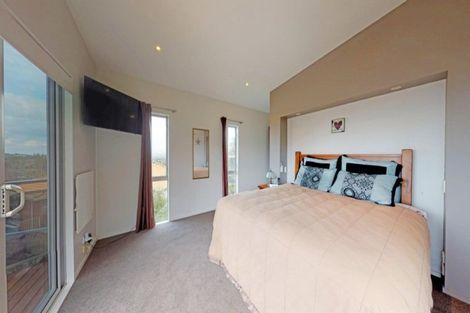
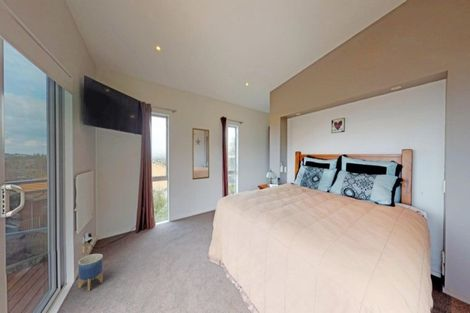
+ planter [77,253,104,292]
